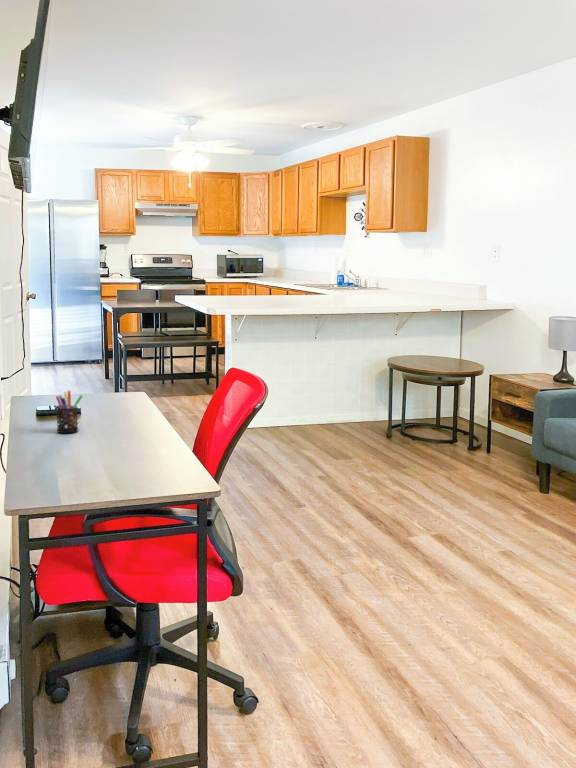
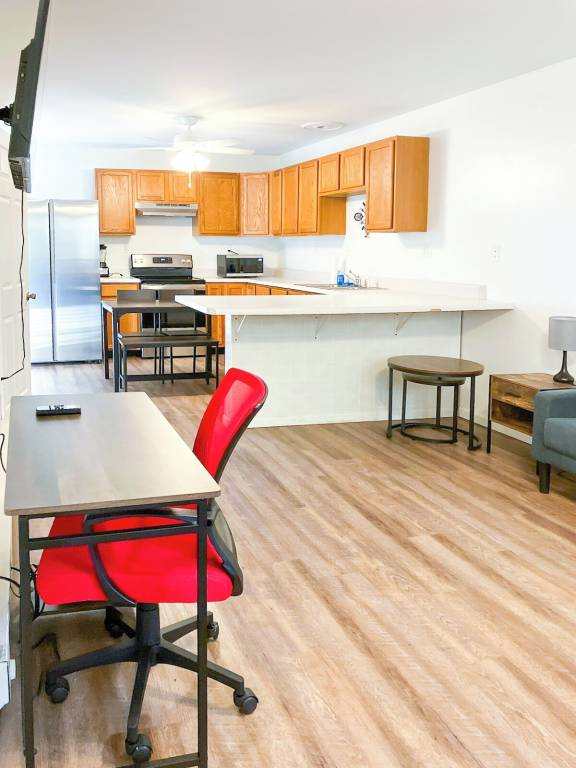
- pen holder [55,390,84,434]
